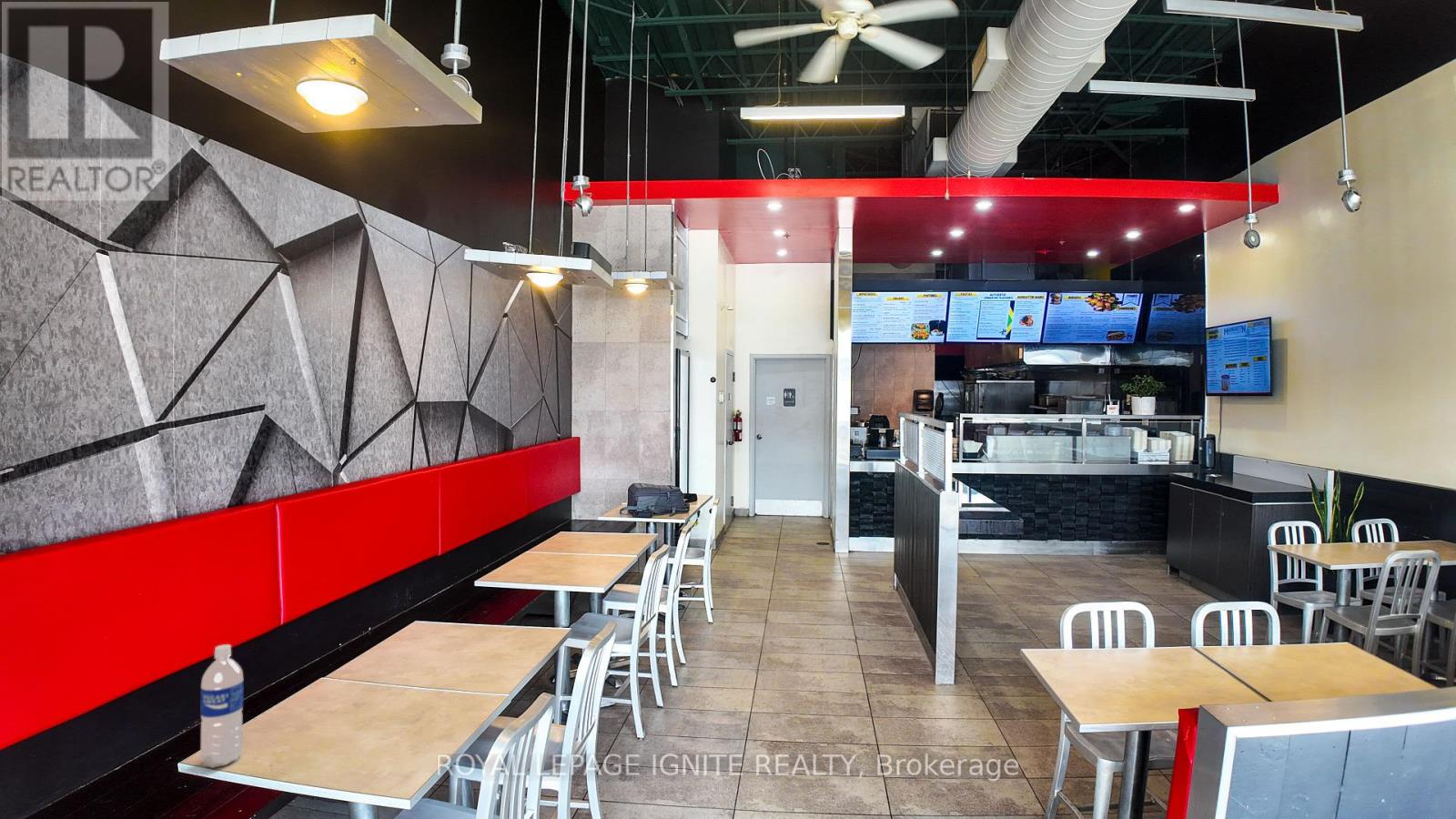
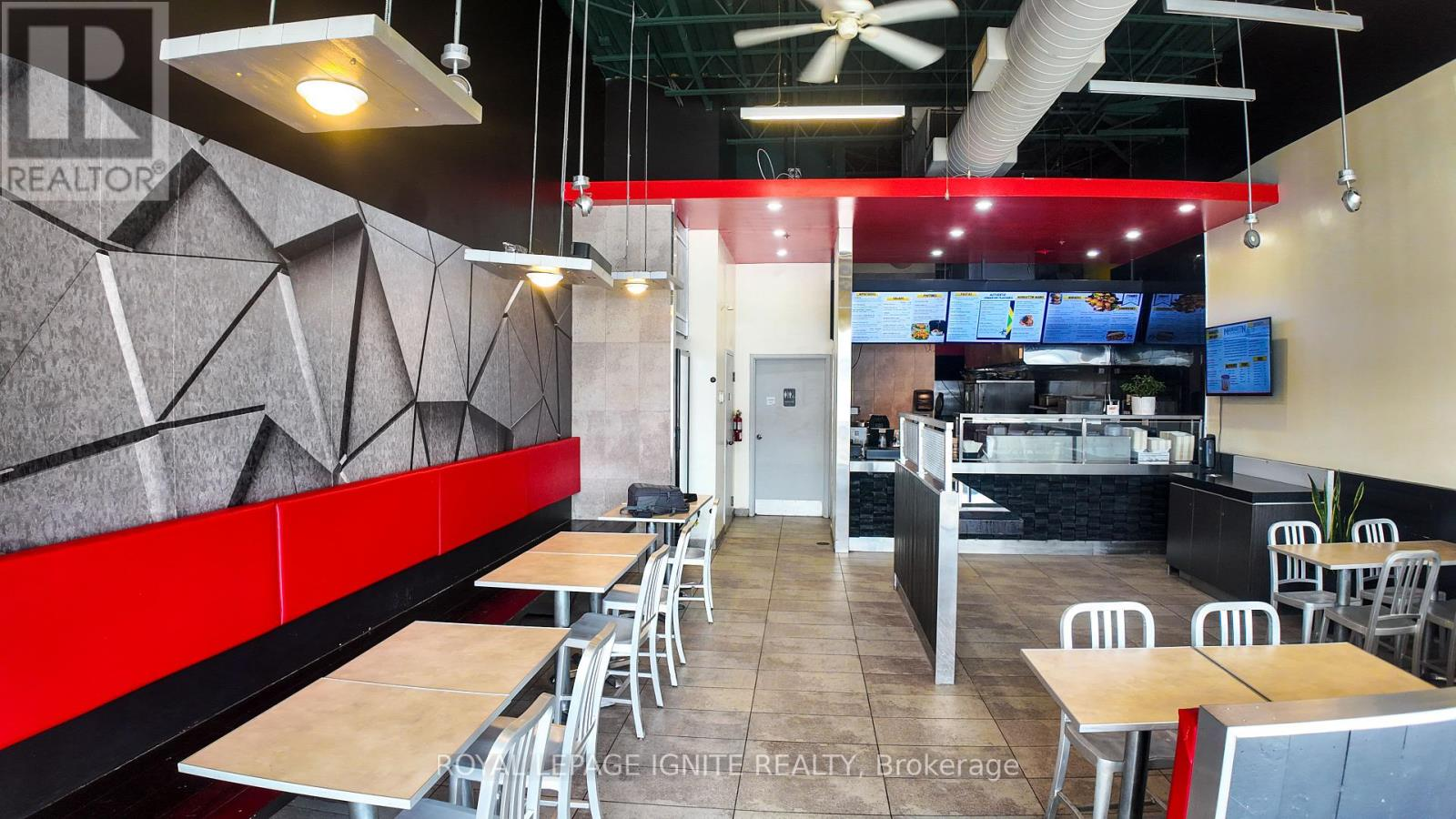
- water bottle [200,643,244,769]
